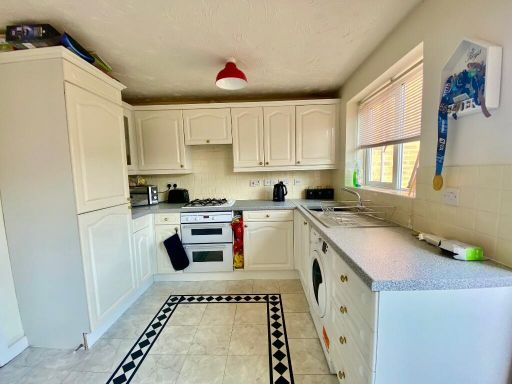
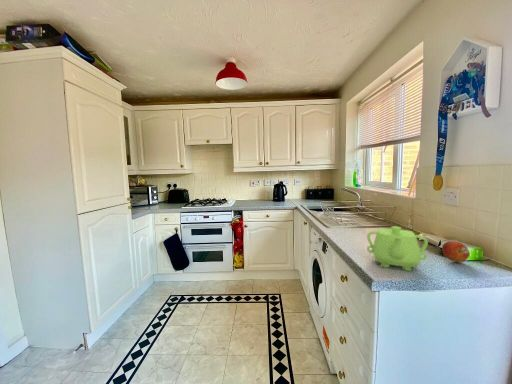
+ fruit [441,240,471,263]
+ teapot [366,225,429,272]
